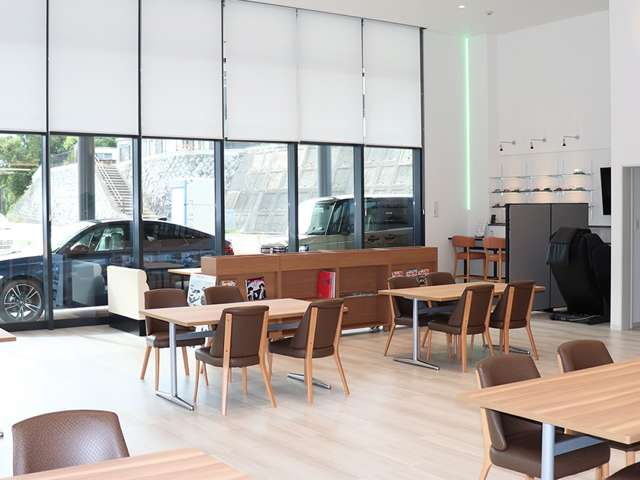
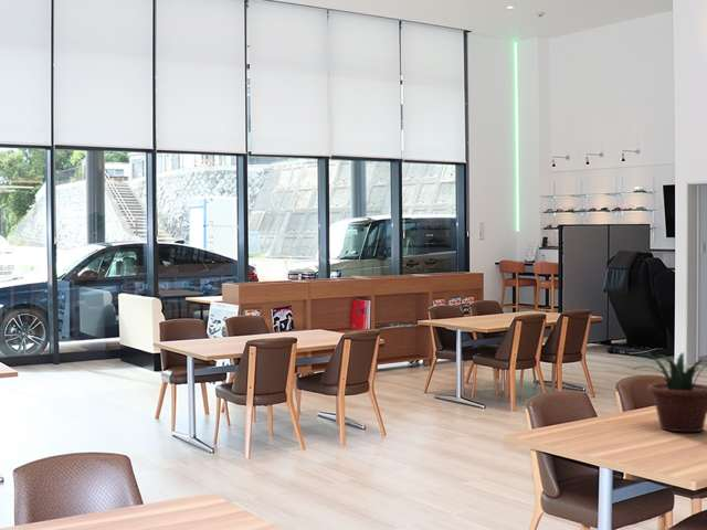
+ potted plant [633,352,707,433]
